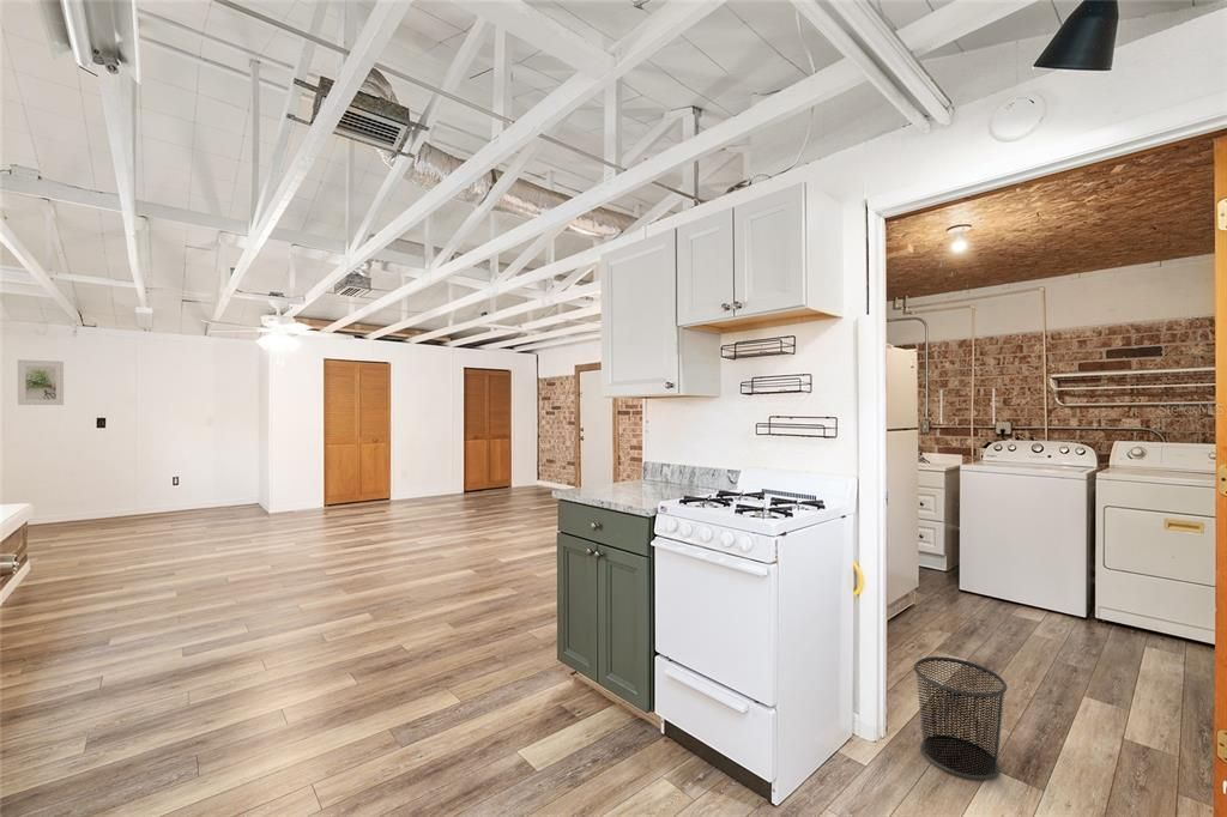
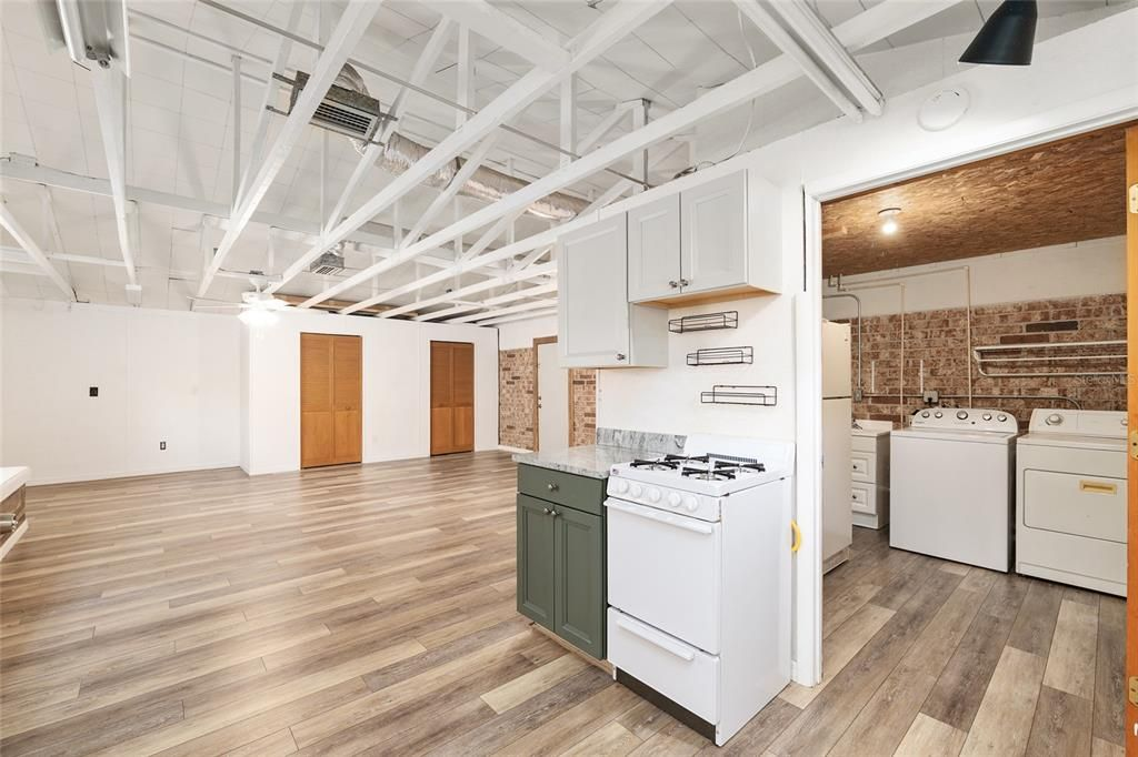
- waste bin [913,655,1009,781]
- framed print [17,358,65,406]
